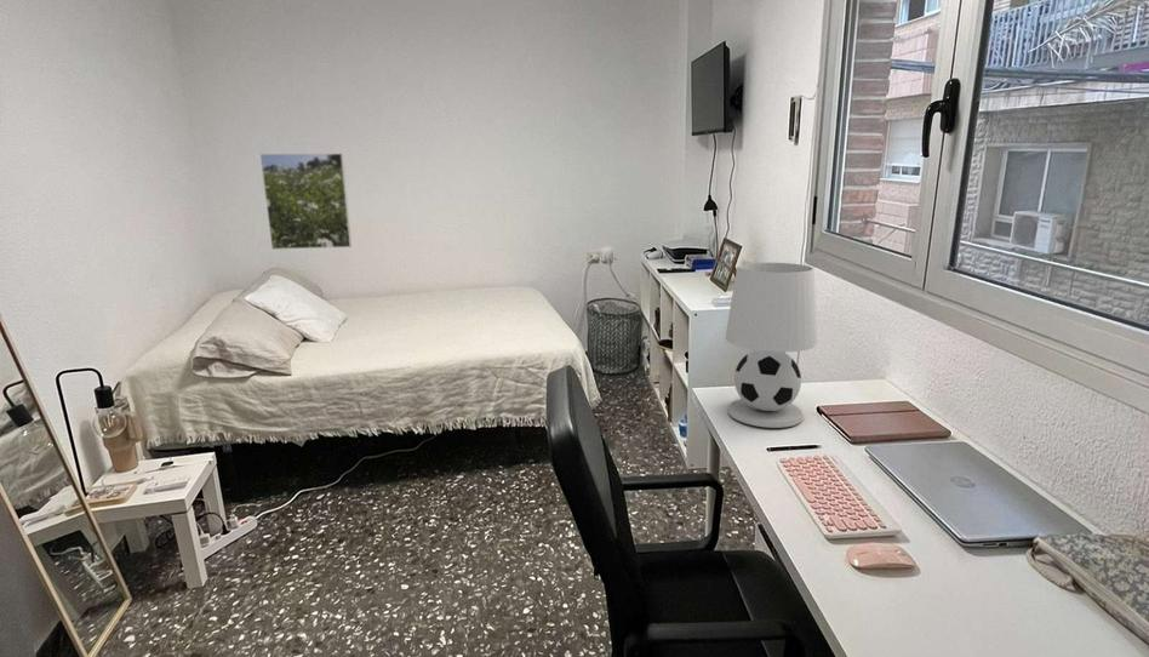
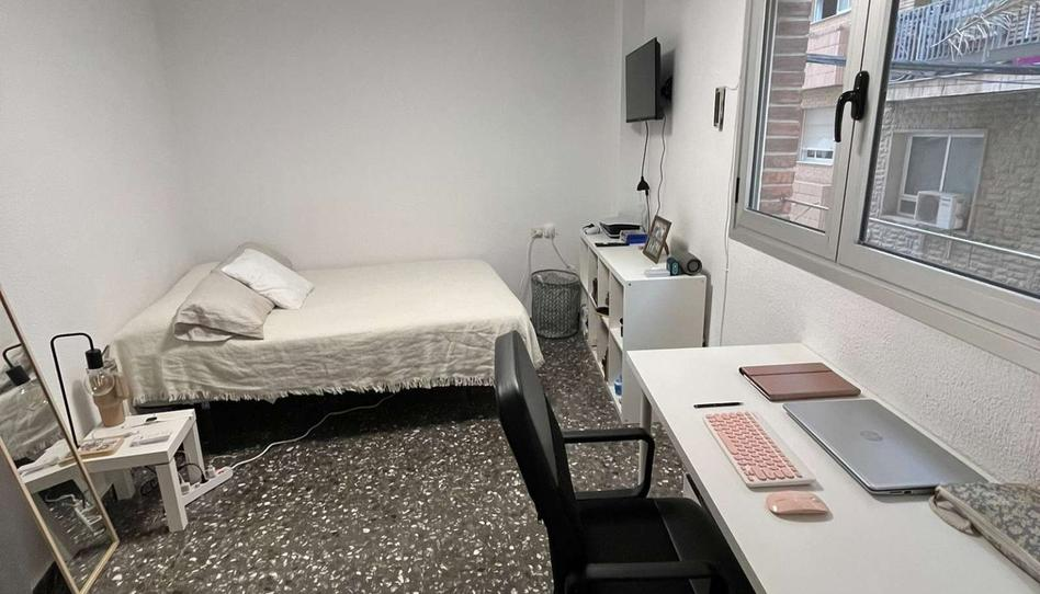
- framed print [258,153,353,251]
- table lamp [725,262,818,429]
